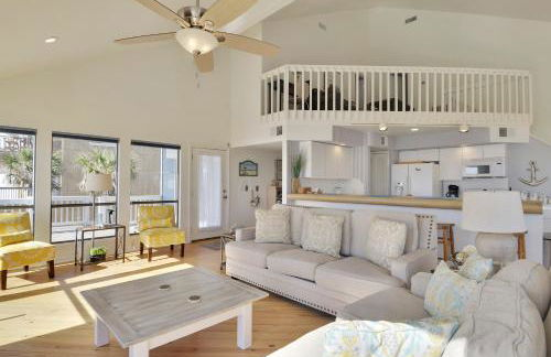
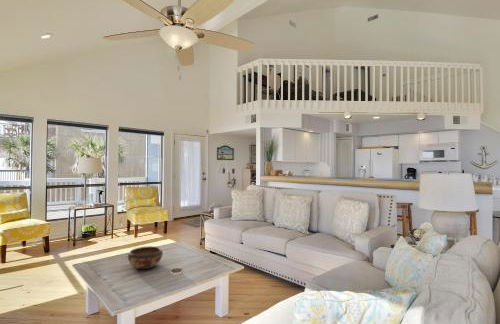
+ decorative bowl [127,245,164,270]
